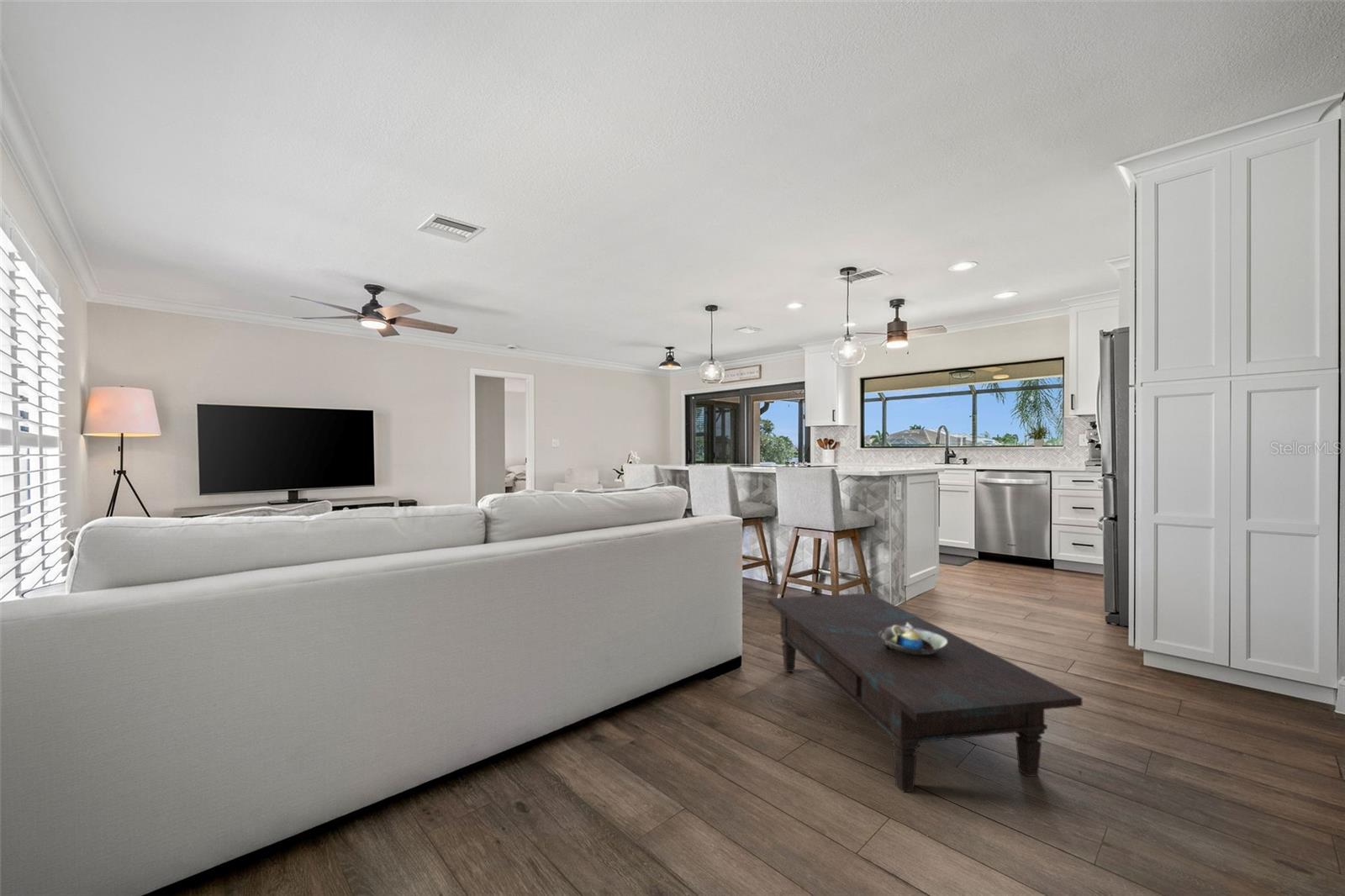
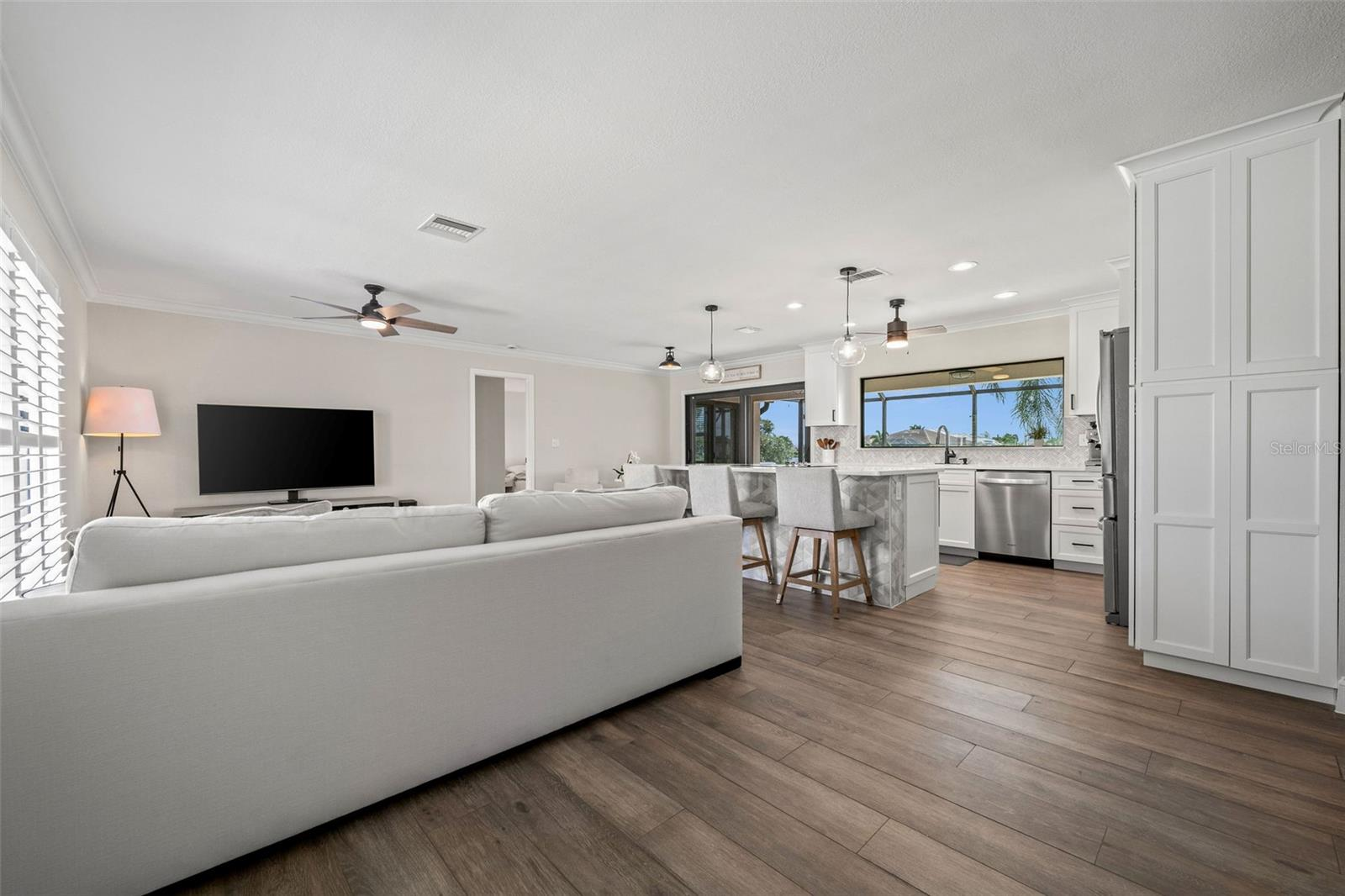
- decorative bowl [878,623,948,655]
- coffee table [767,593,1083,793]
